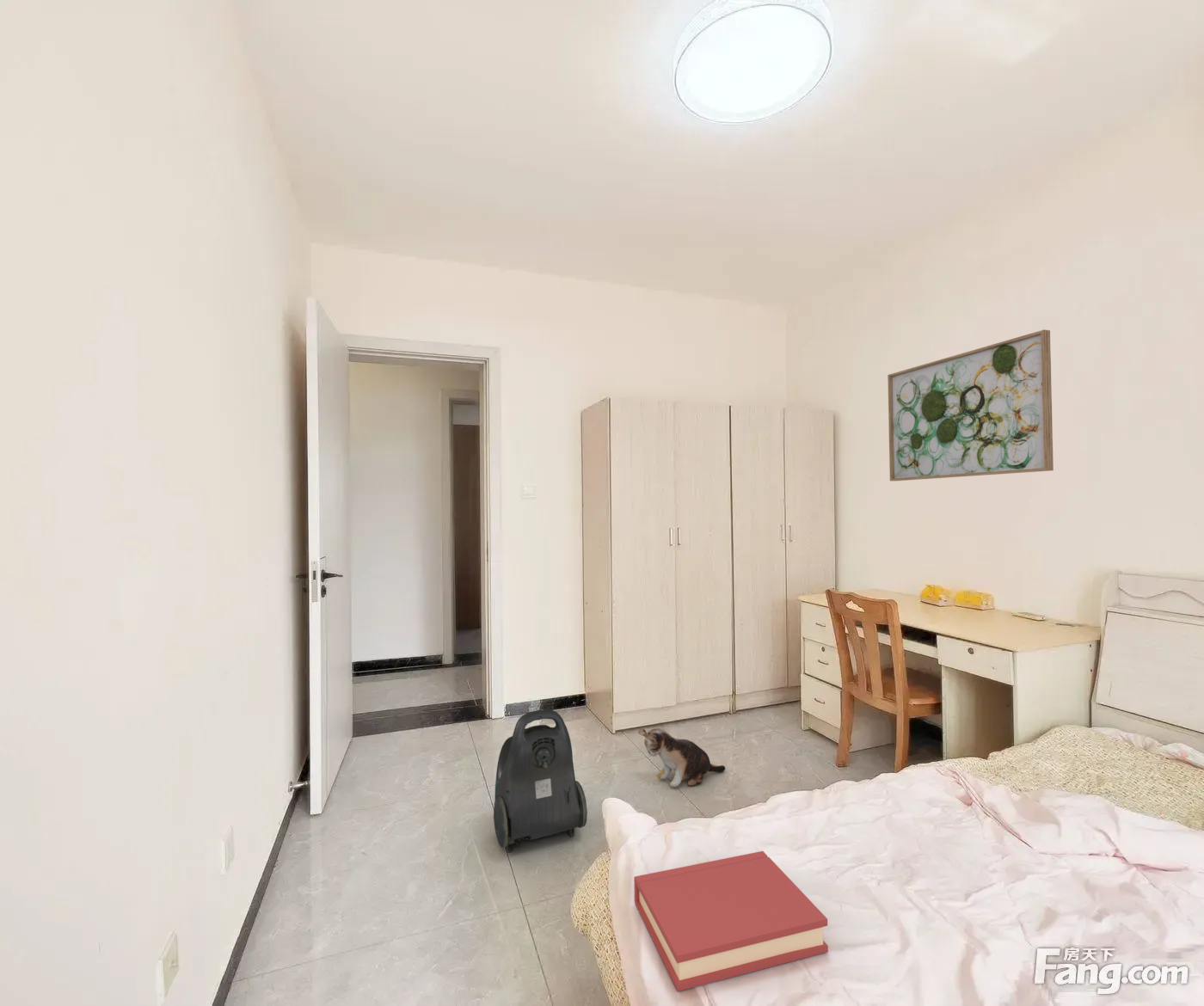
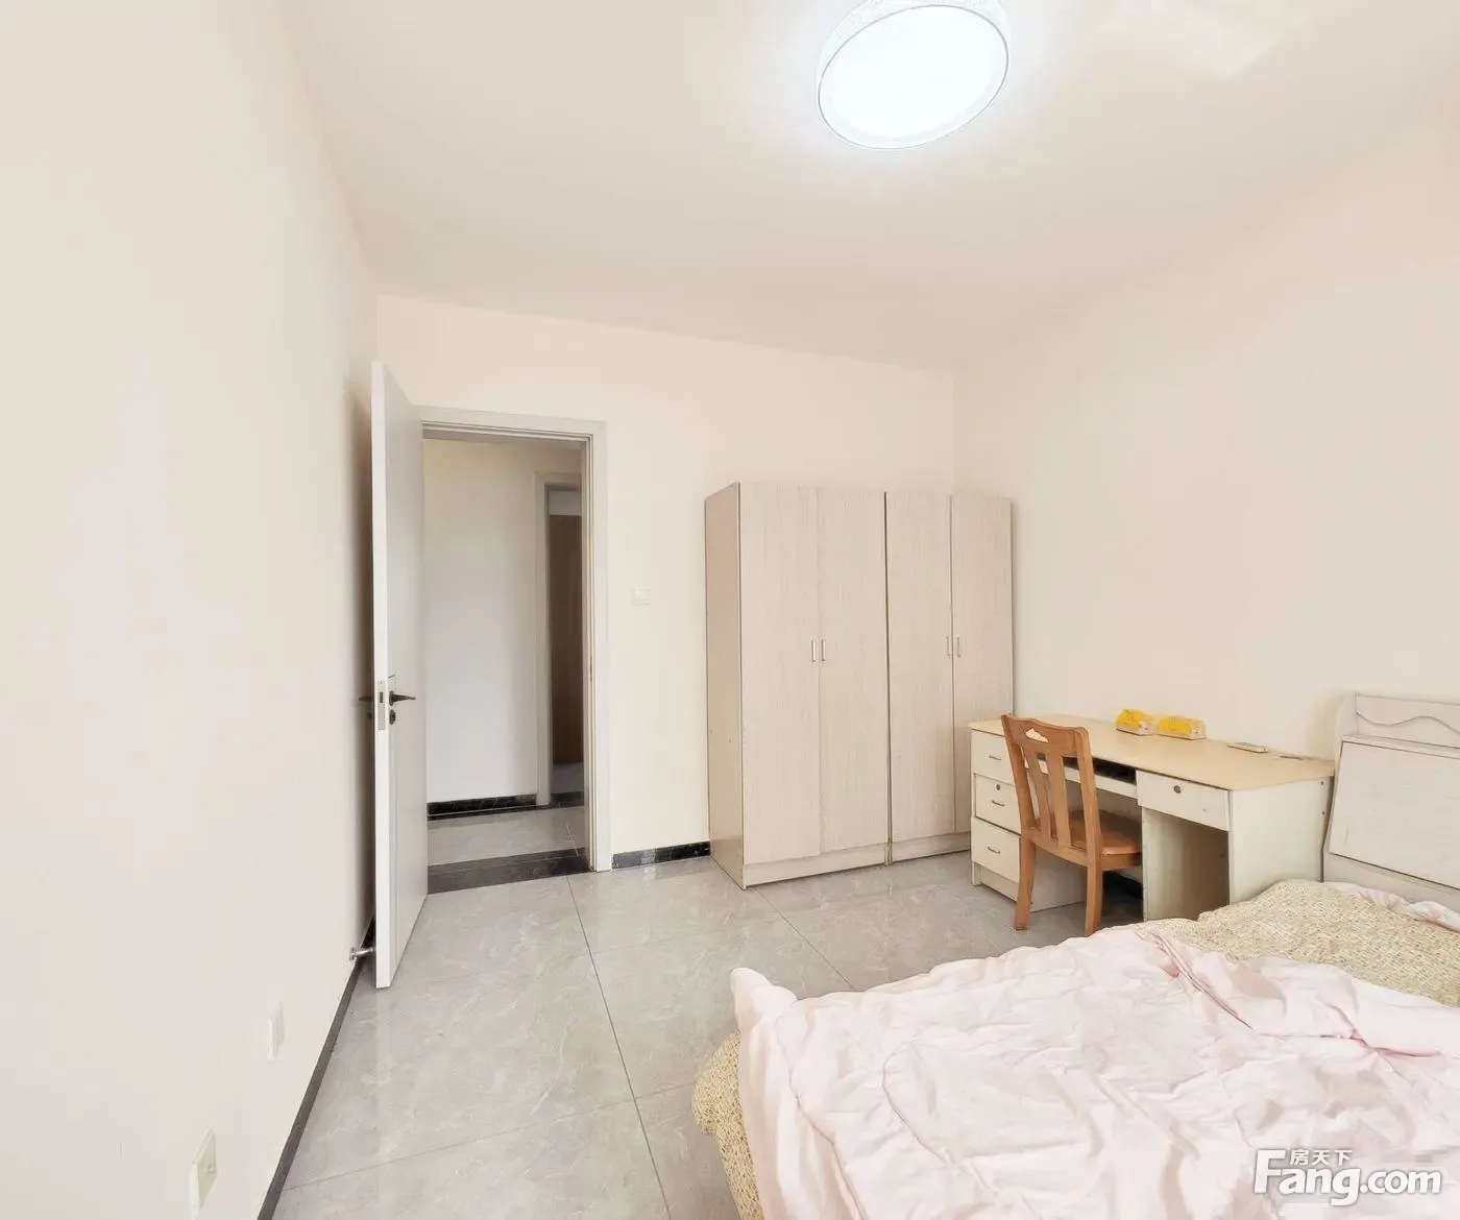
- wall art [887,328,1054,482]
- vacuum cleaner [493,708,588,854]
- plush toy [638,727,726,788]
- hardback book [633,850,829,992]
